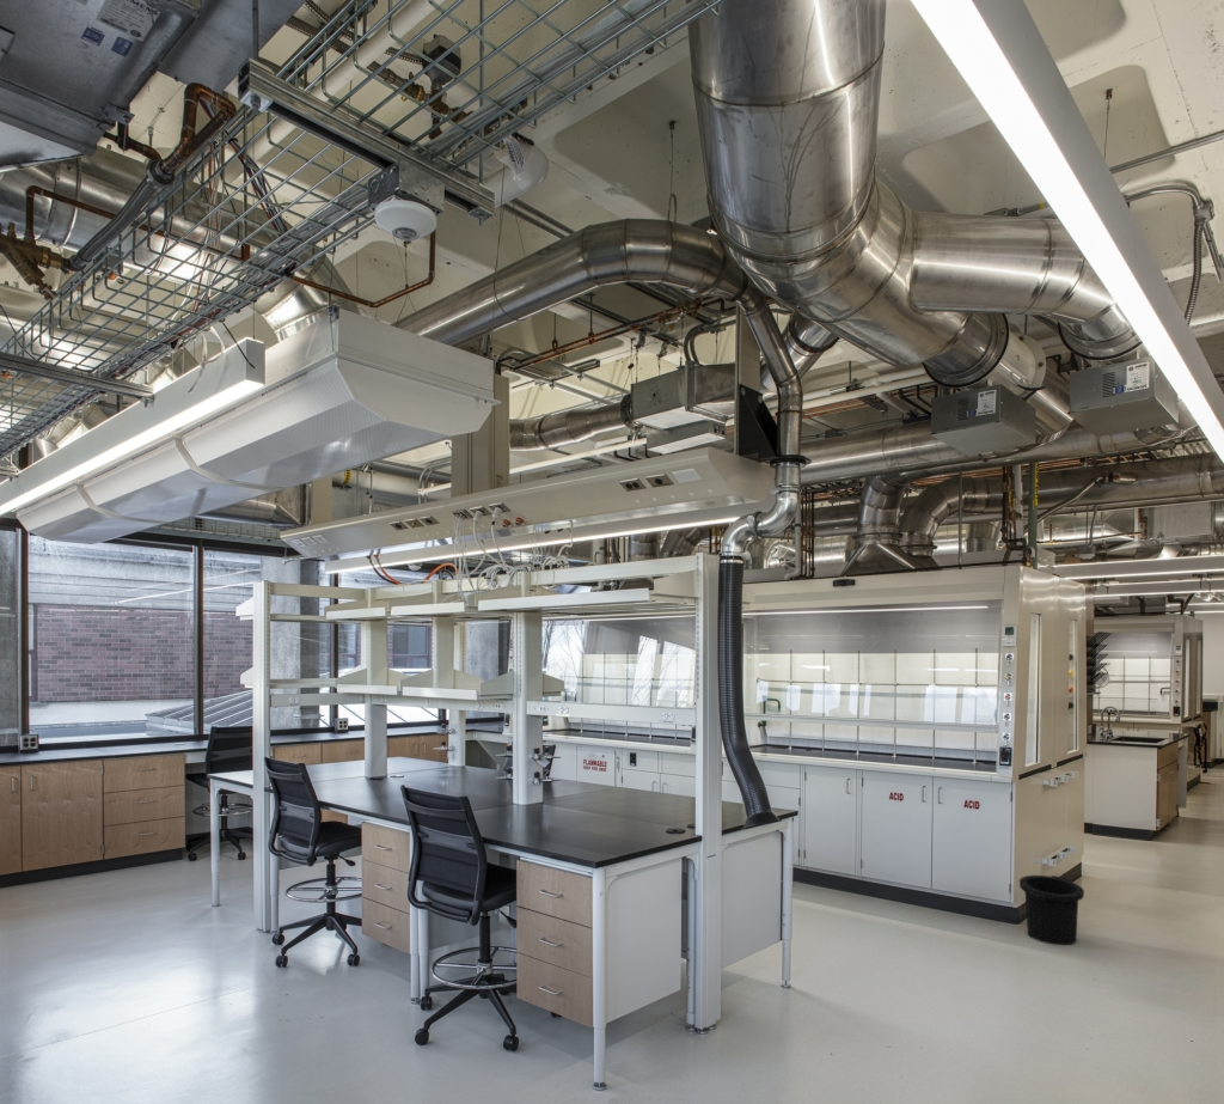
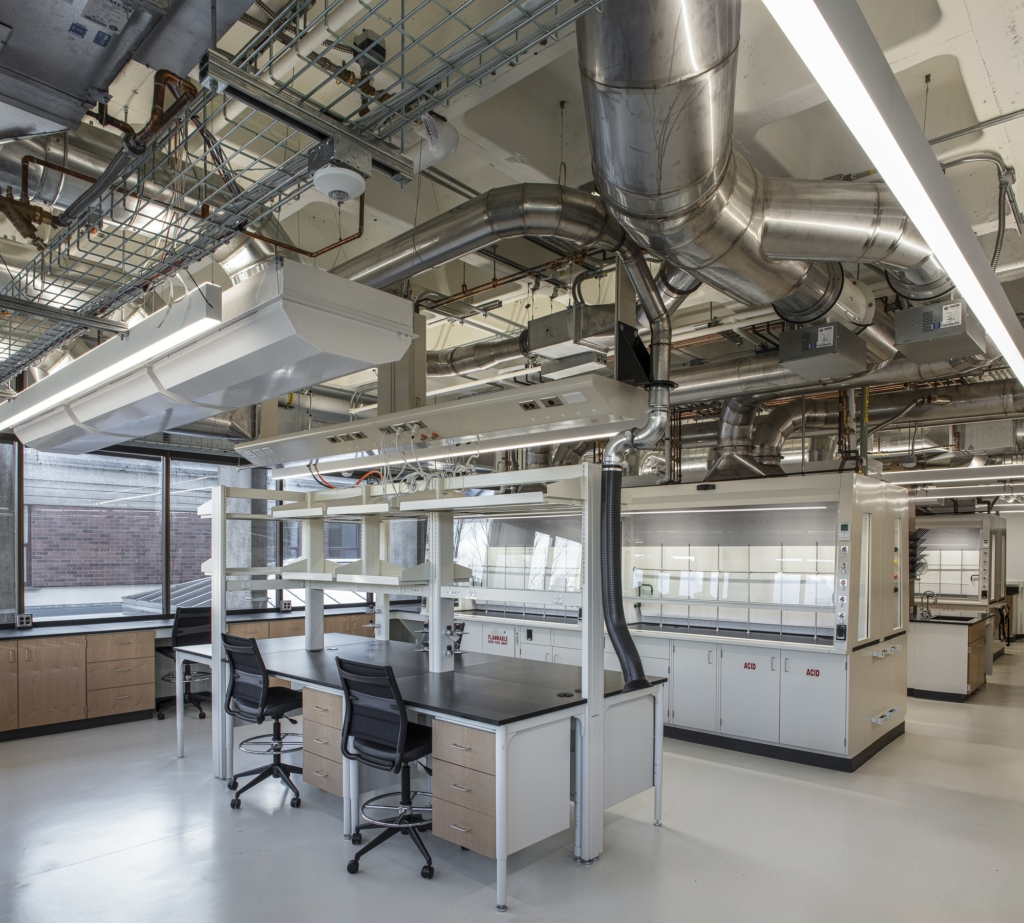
- trash can [1018,874,1085,946]
